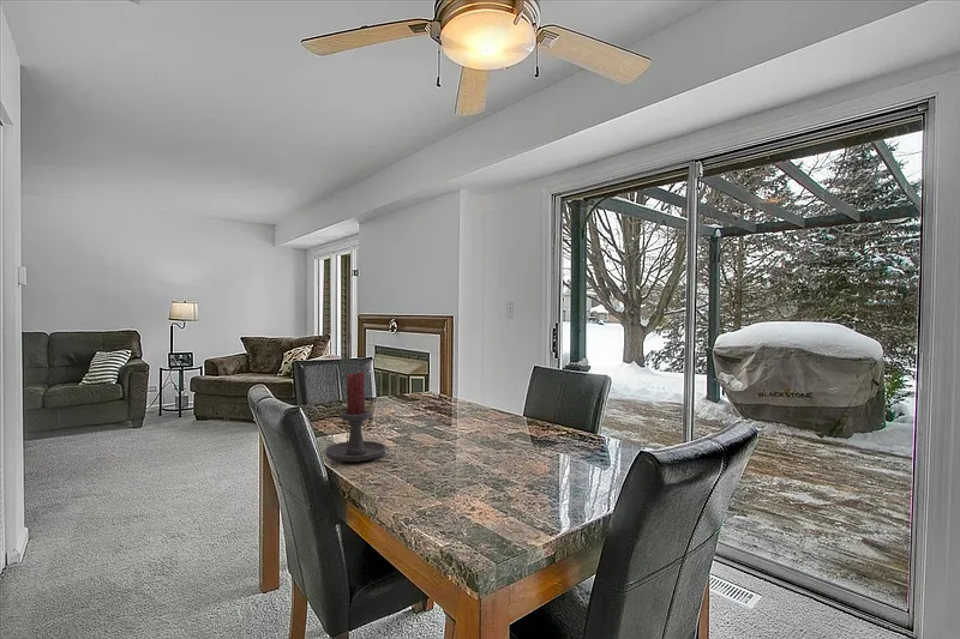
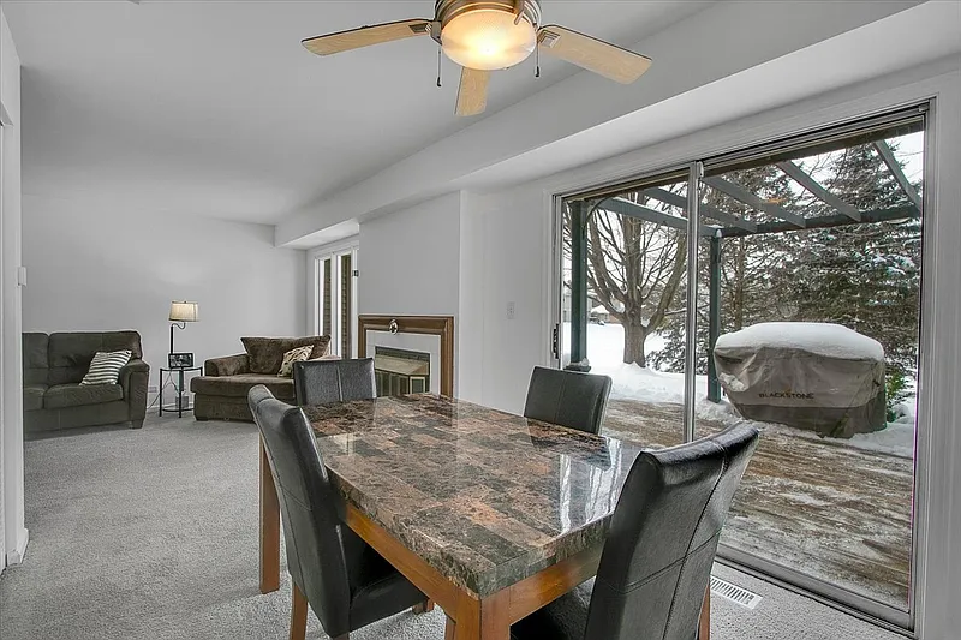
- candle holder [324,370,388,463]
